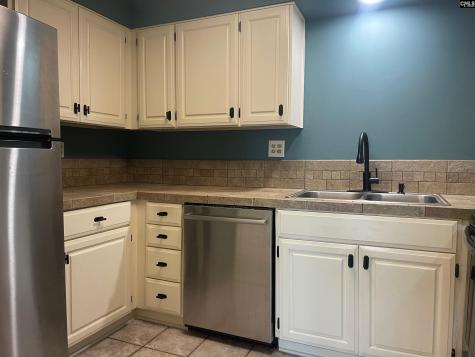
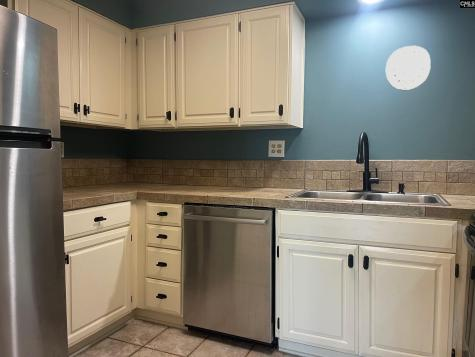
+ decorative plate [385,45,432,91]
